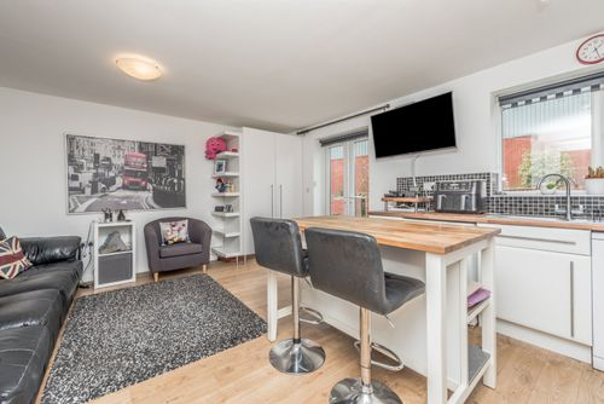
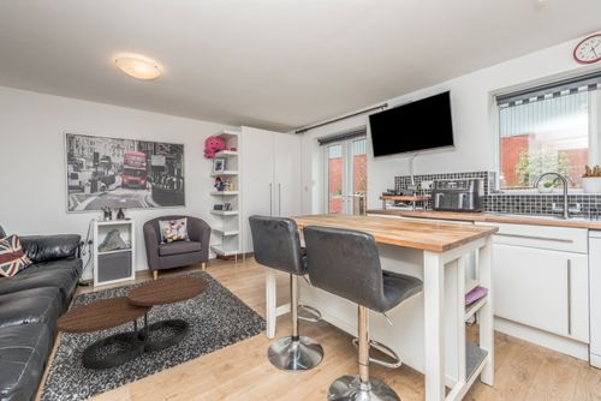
+ coffee table [55,276,209,370]
